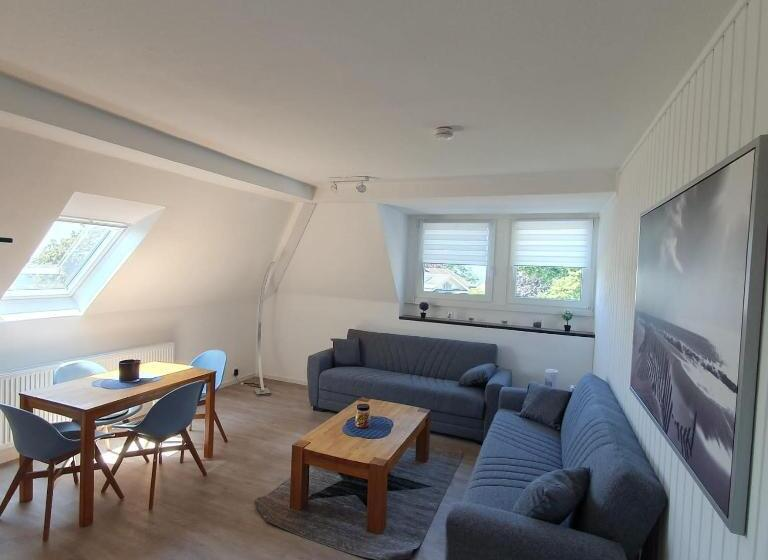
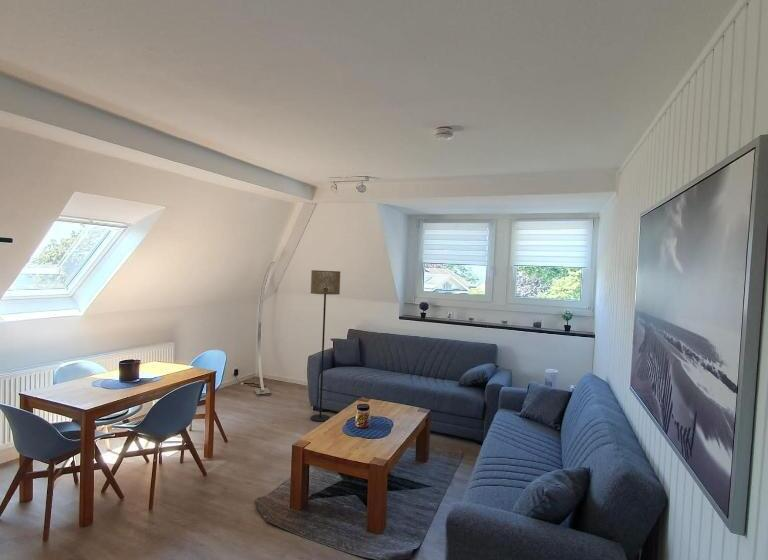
+ floor lamp [310,269,341,422]
